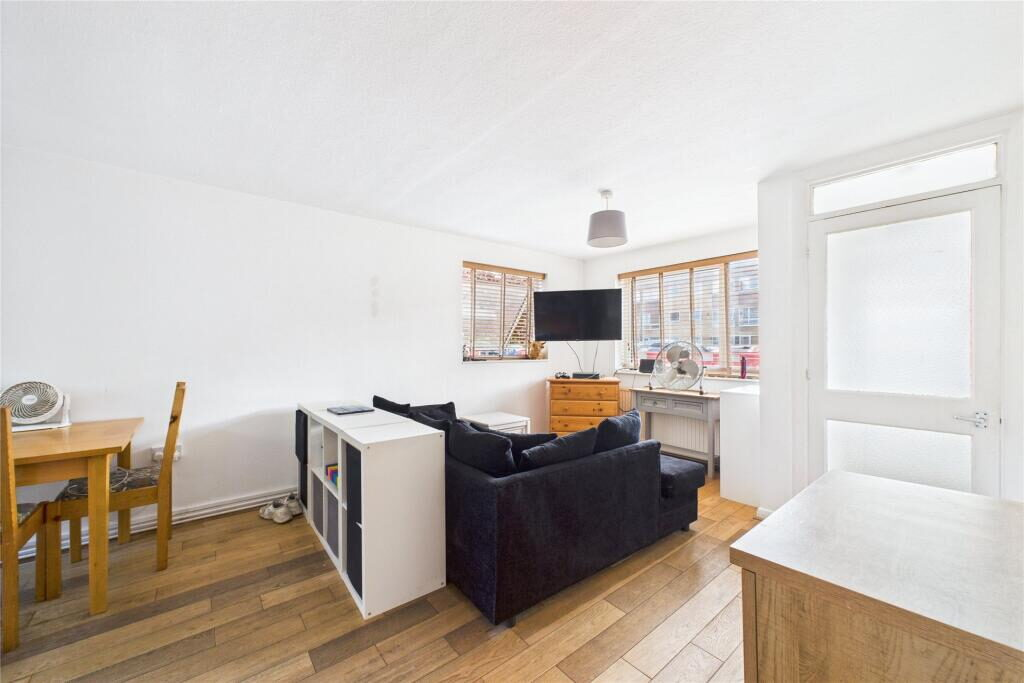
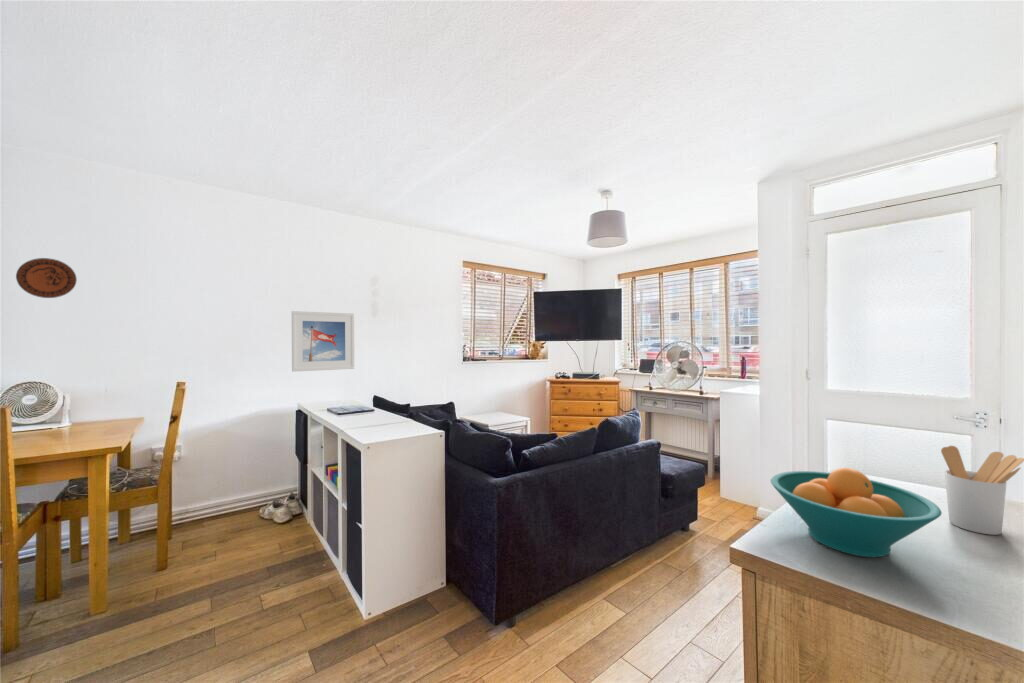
+ utensil holder [940,445,1024,536]
+ decorative plate [15,257,78,299]
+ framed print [291,310,356,373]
+ fruit bowl [770,467,943,558]
